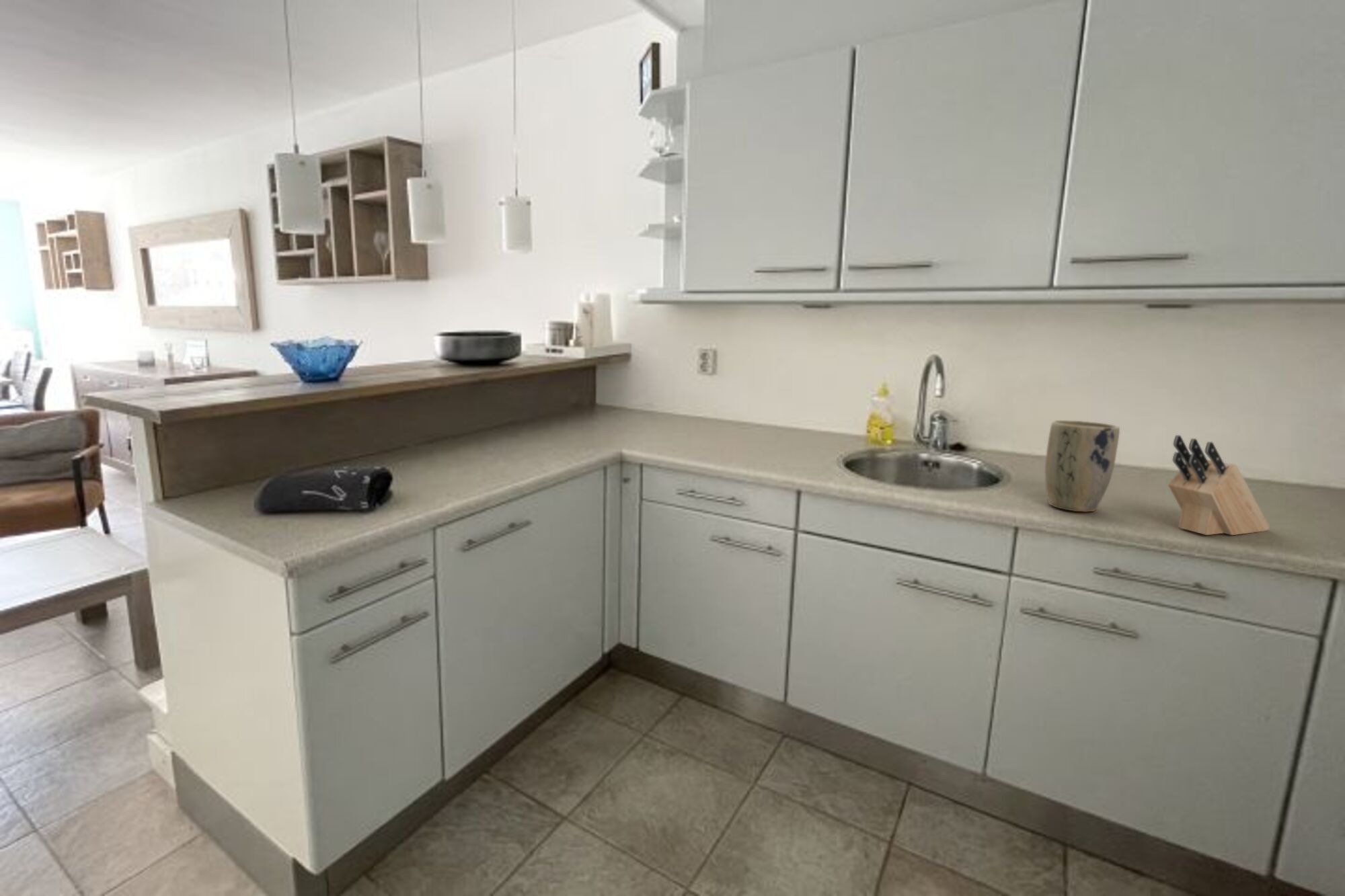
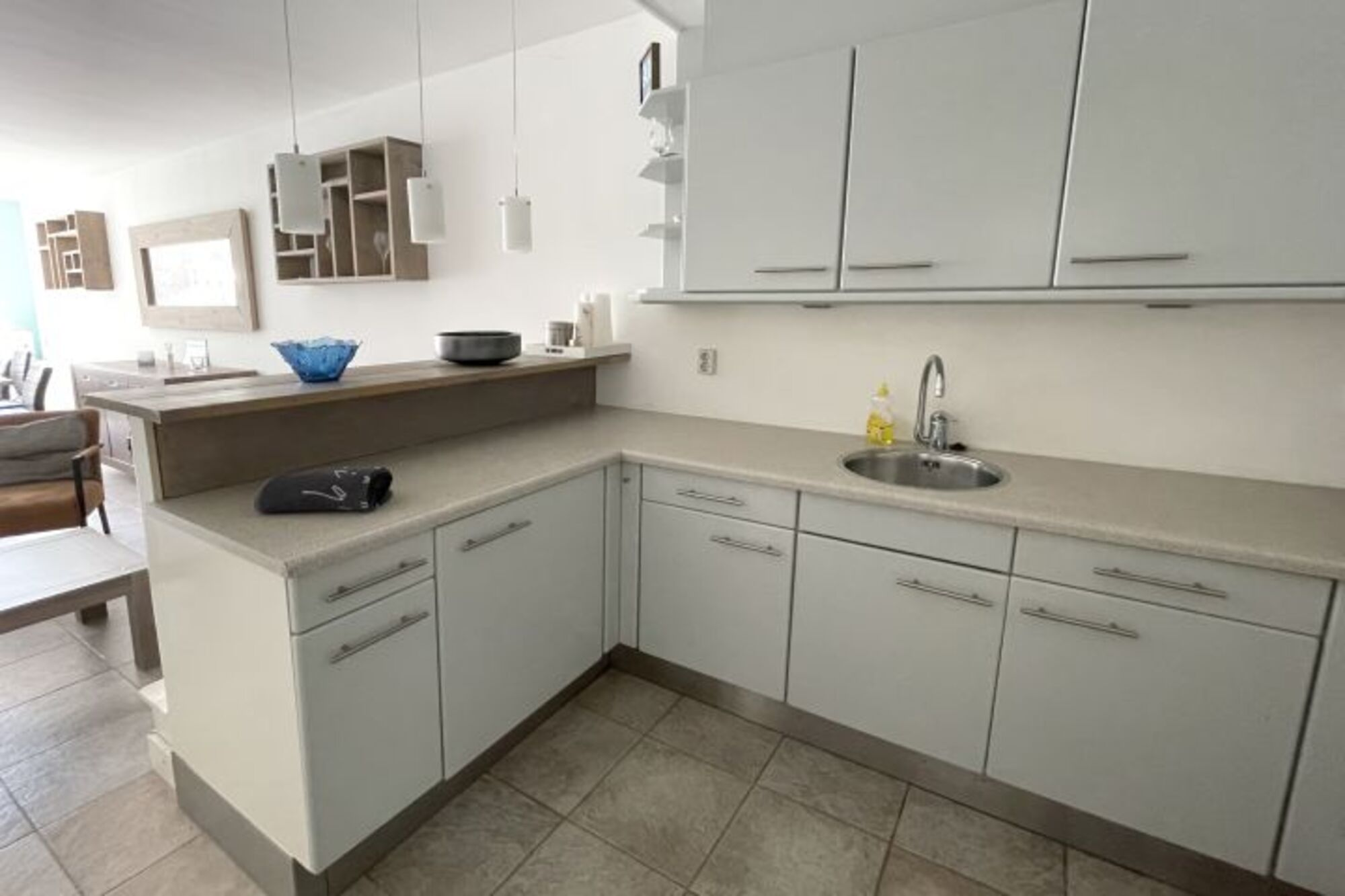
- knife block [1167,434,1270,536]
- plant pot [1044,419,1120,513]
